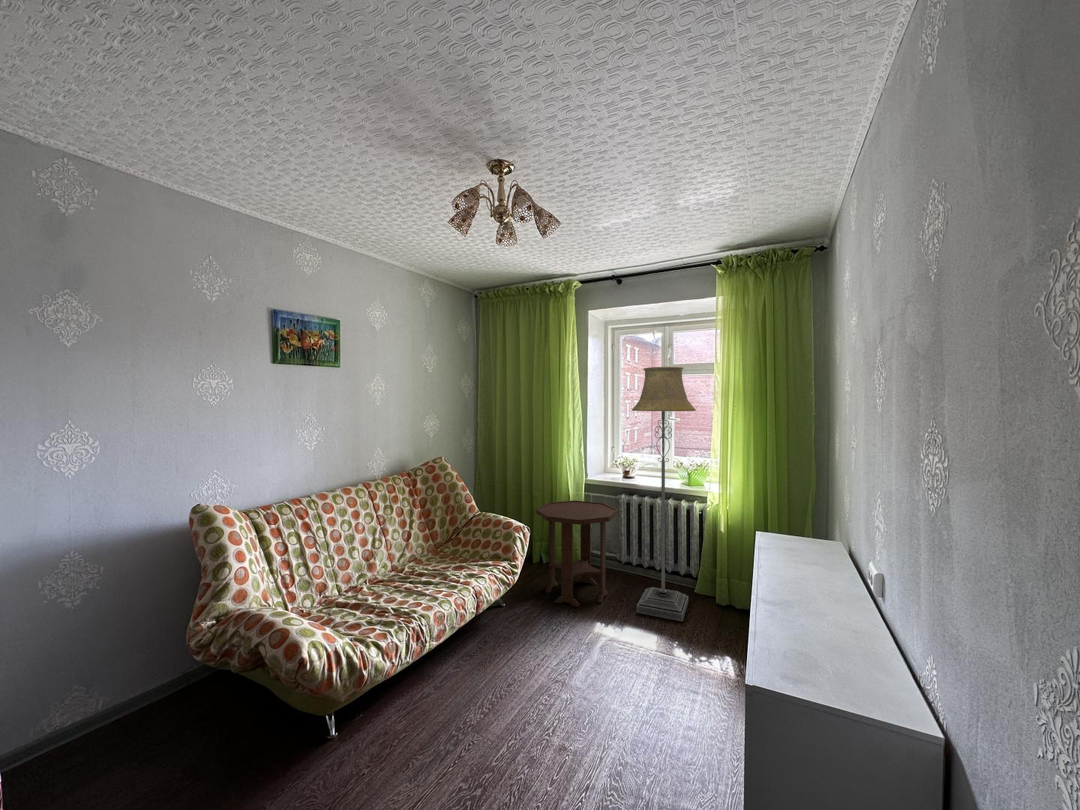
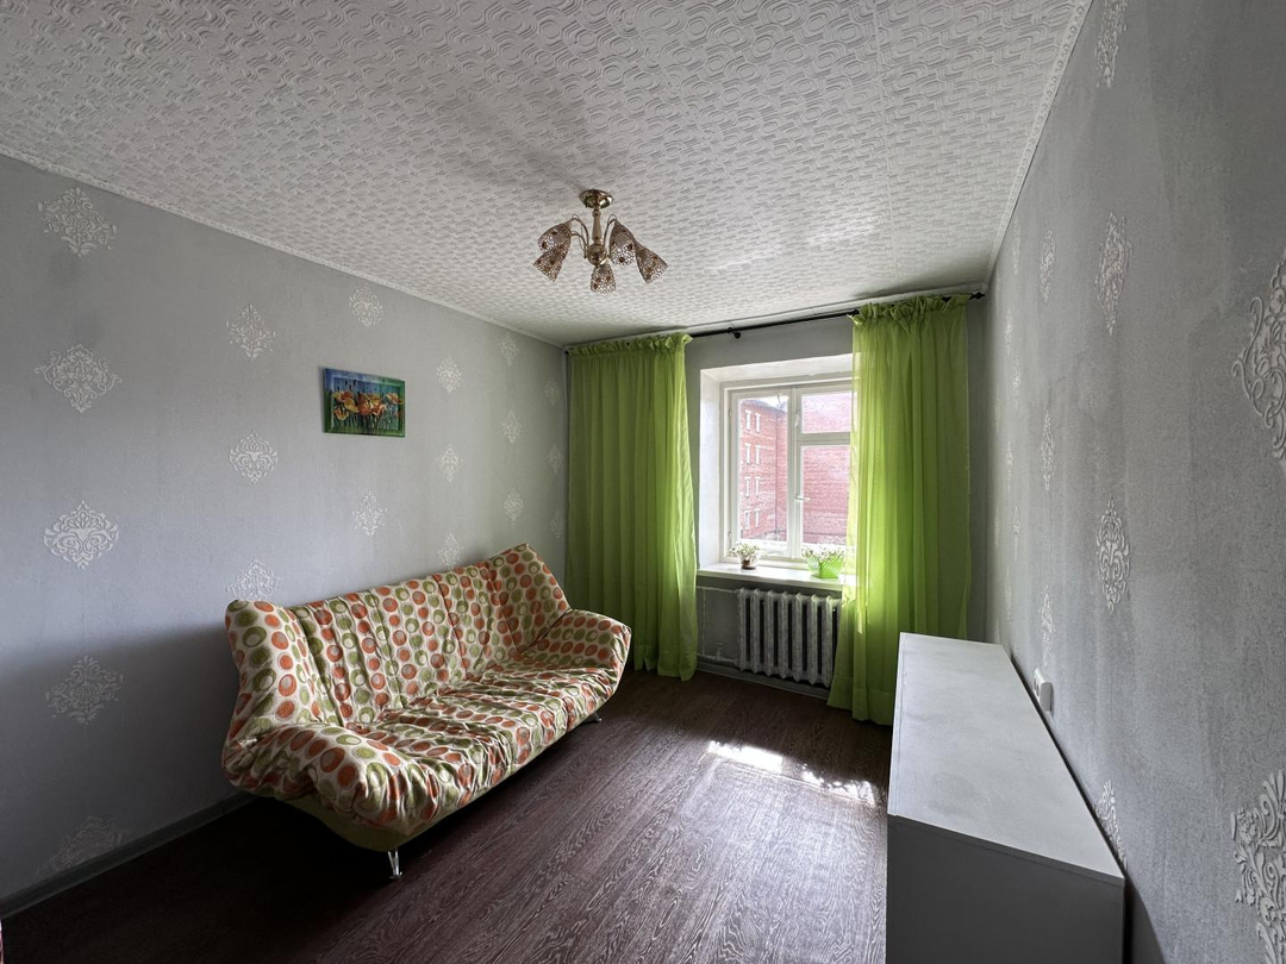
- floor lamp [631,366,697,622]
- side table [535,500,619,608]
